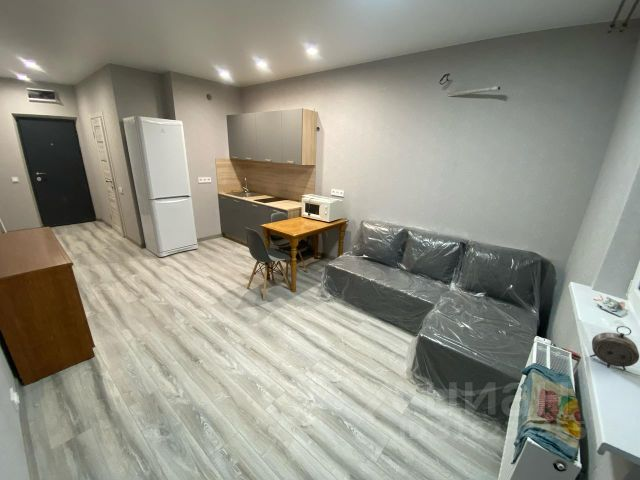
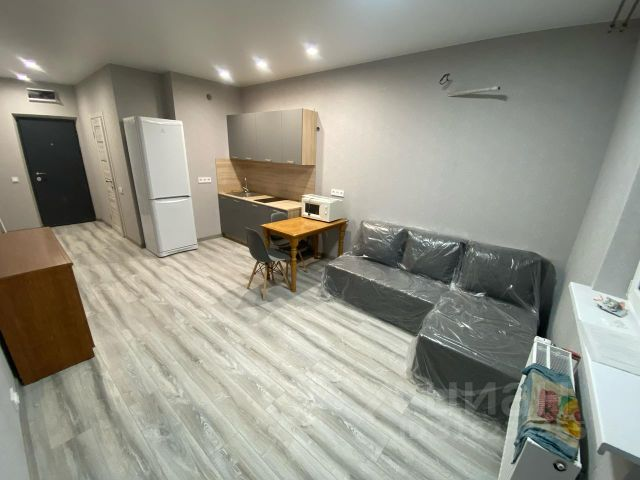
- alarm clock [589,325,640,371]
